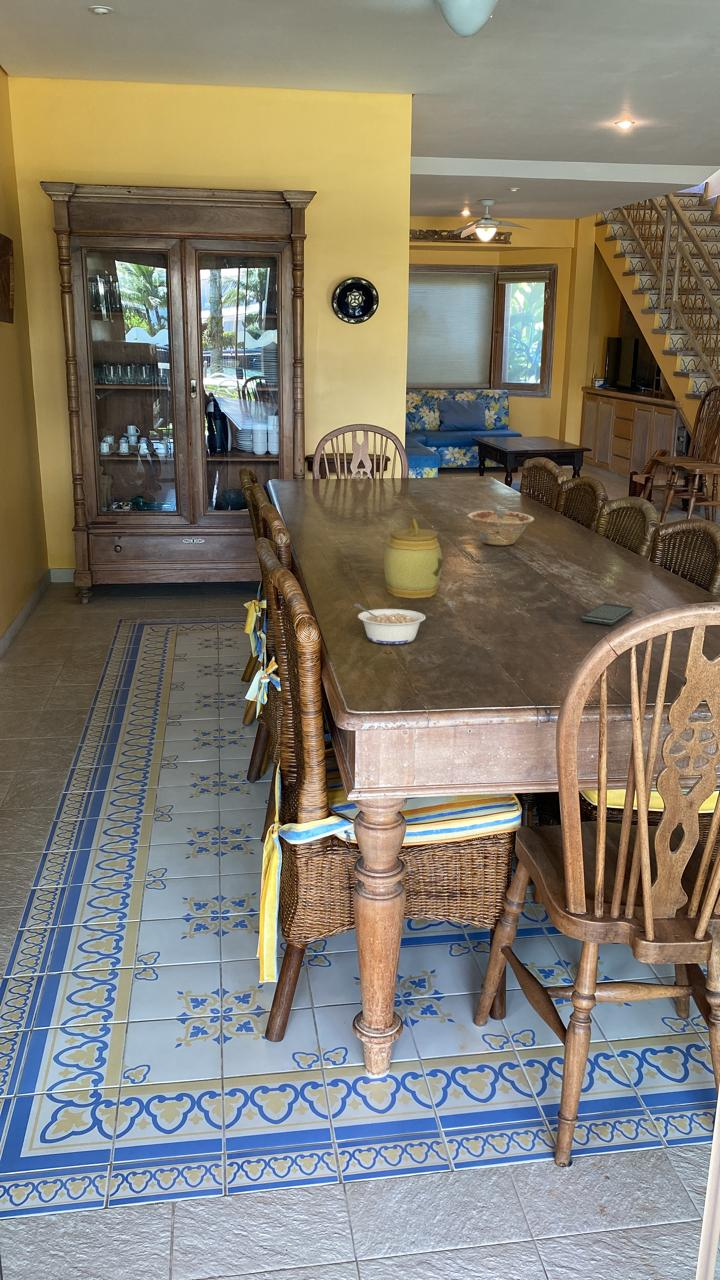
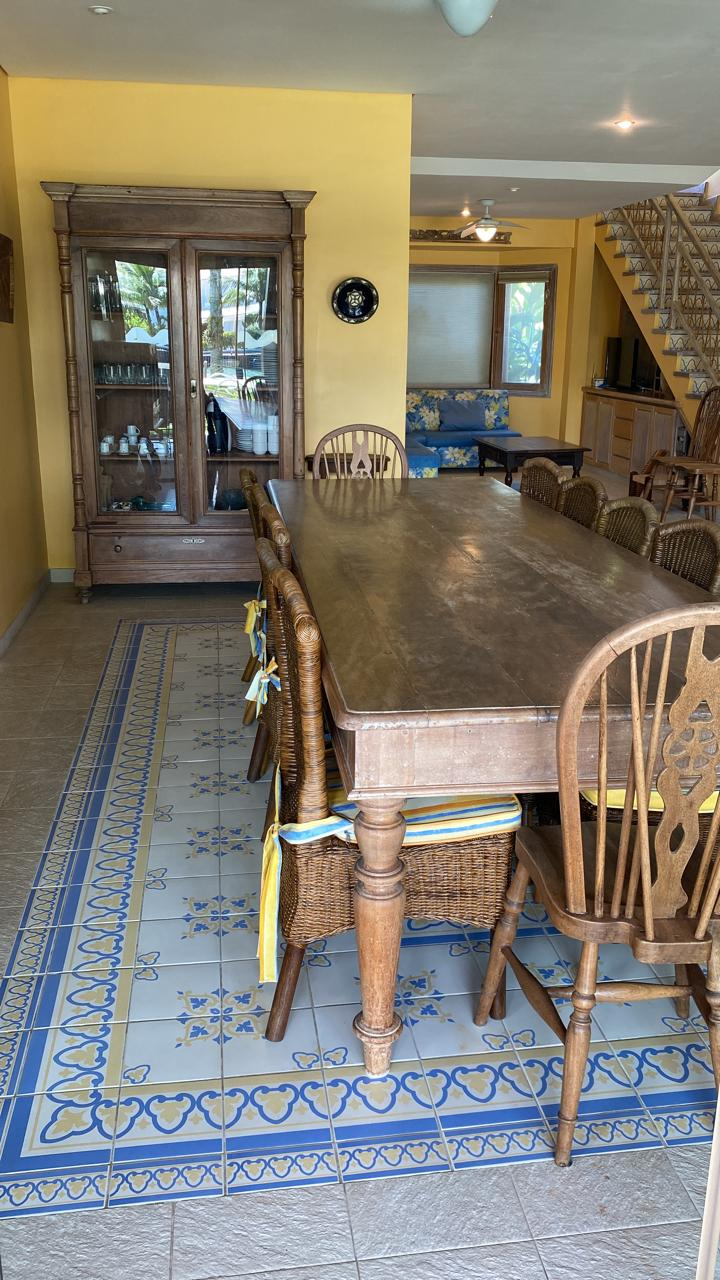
- smartphone [580,602,634,626]
- dish [466,510,535,547]
- legume [353,603,427,645]
- jar [383,518,444,599]
